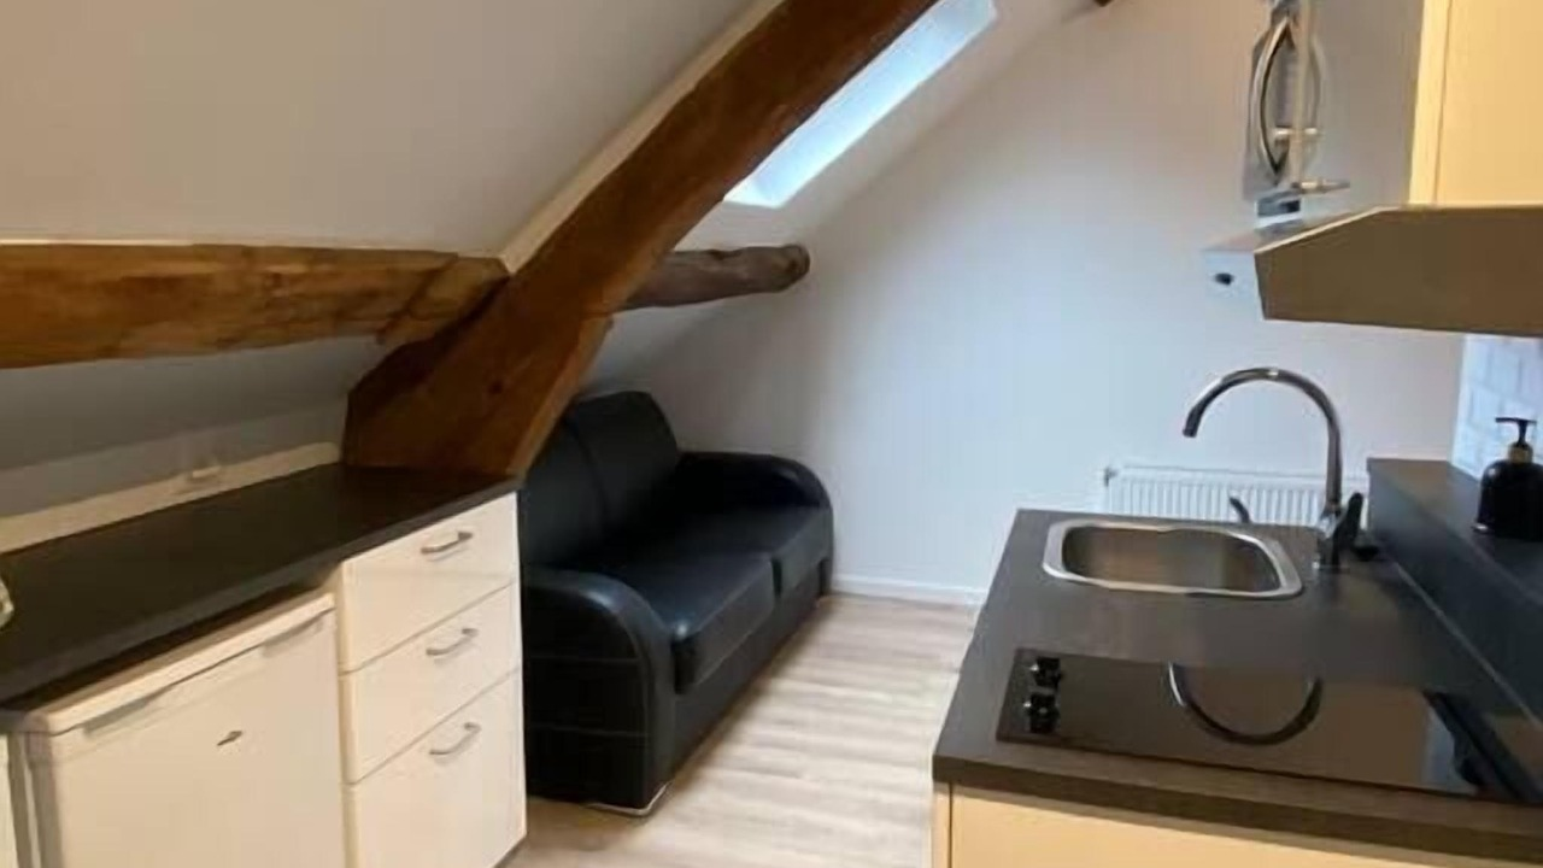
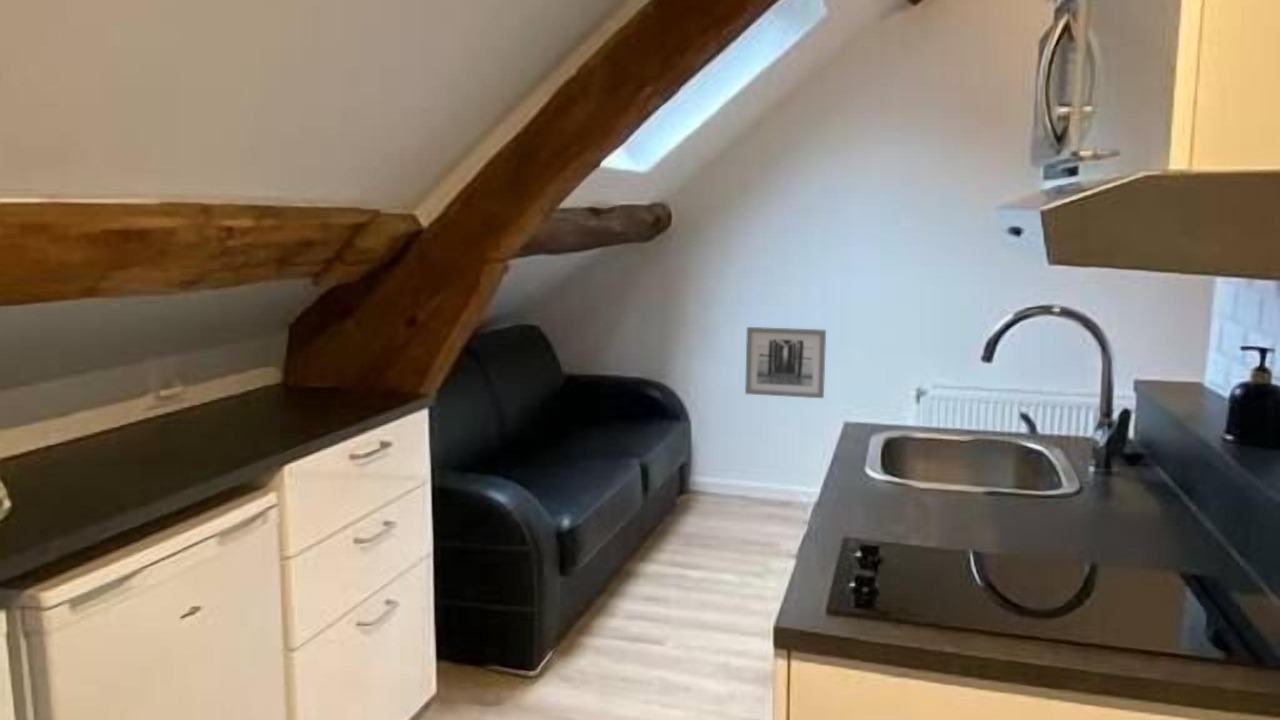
+ wall art [744,326,827,399]
